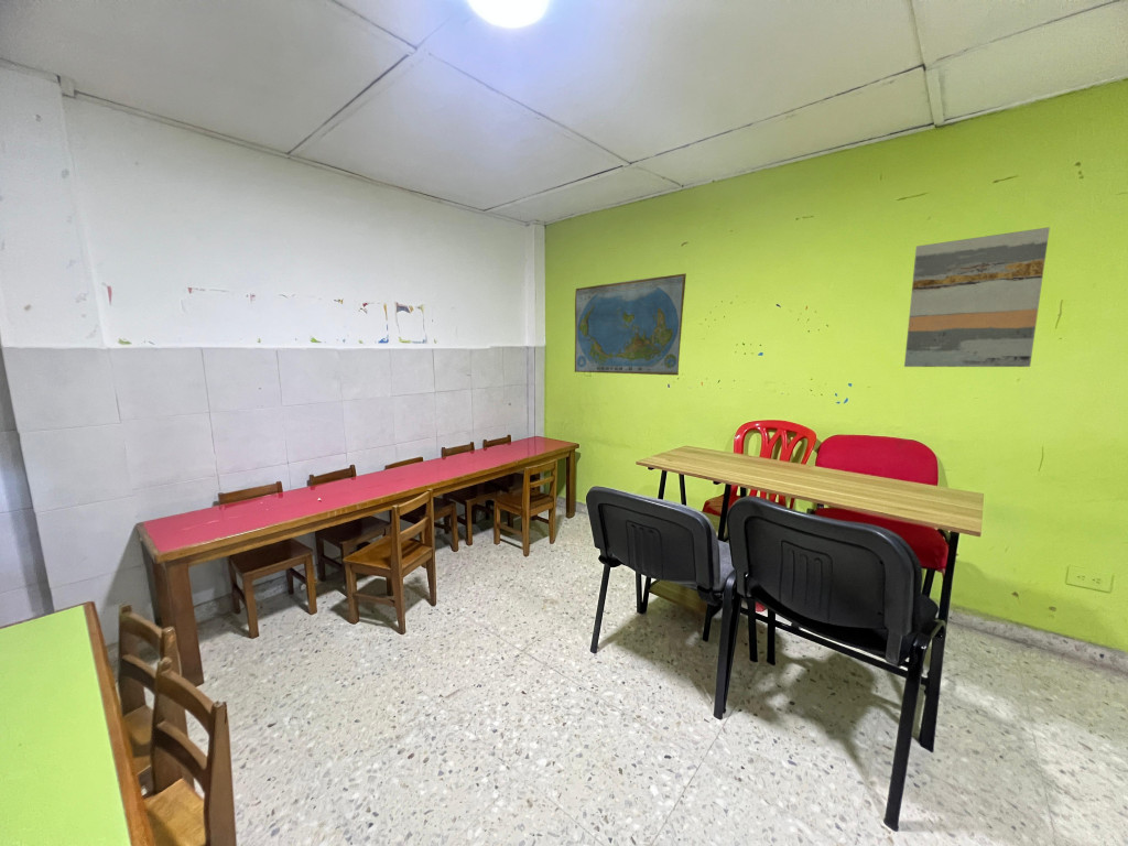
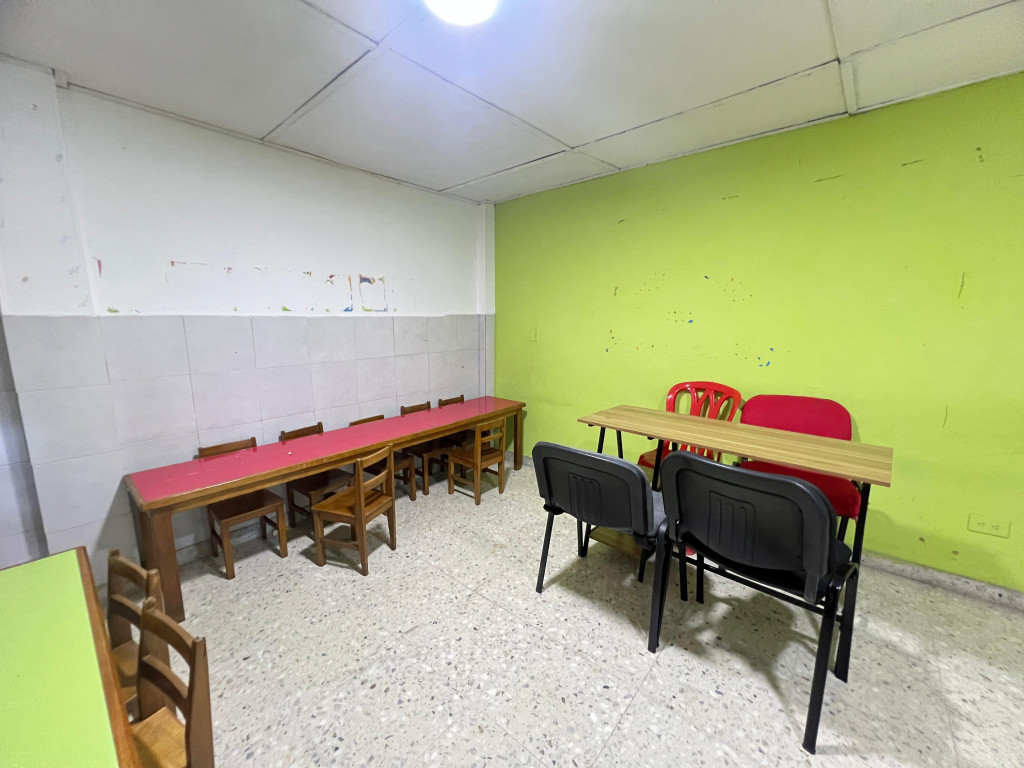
- world map [574,272,687,376]
- wall art [903,226,1051,368]
